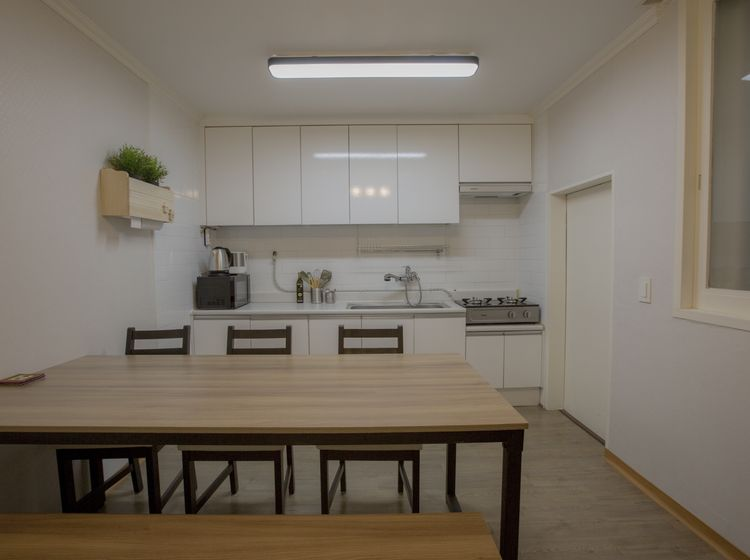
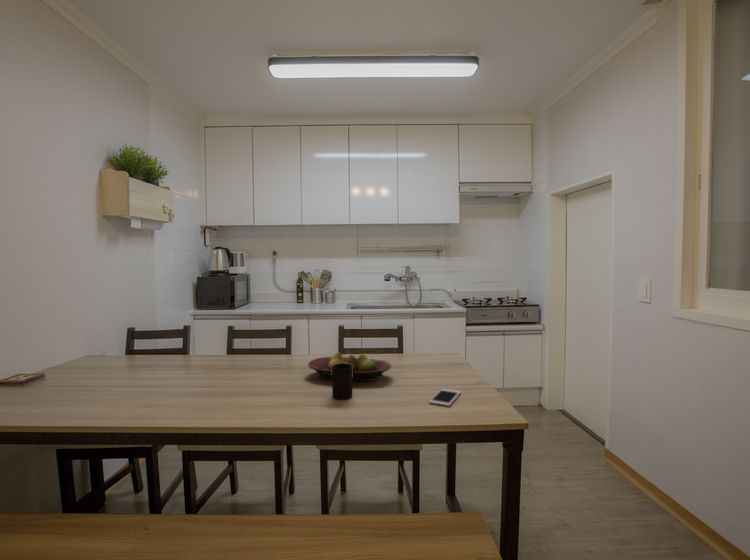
+ cup [331,363,353,401]
+ fruit bowl [307,351,392,382]
+ cell phone [428,388,462,407]
